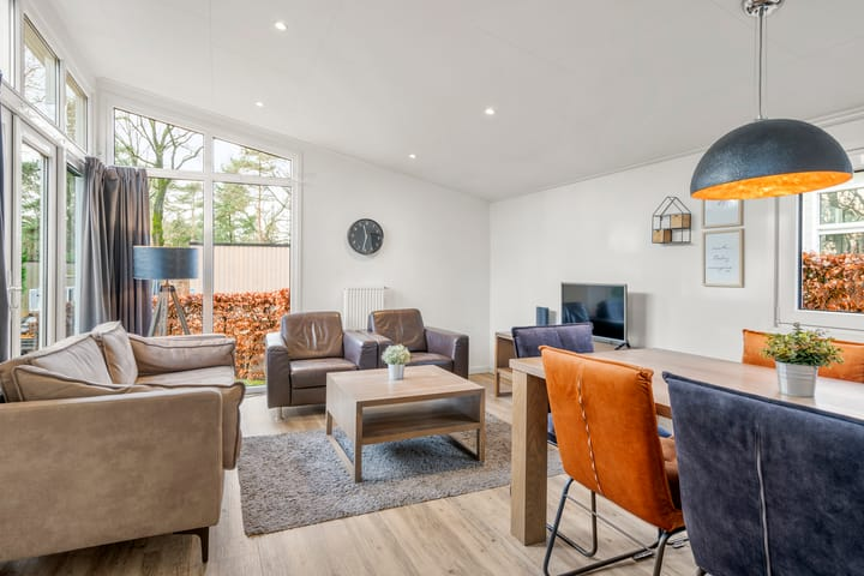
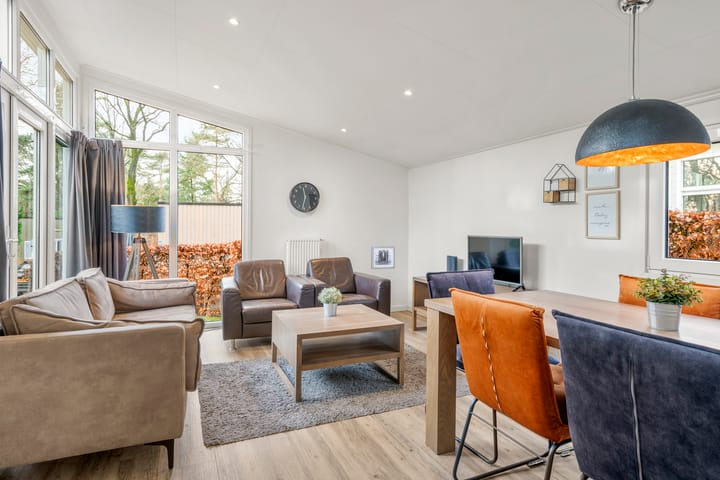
+ wall art [370,245,396,270]
